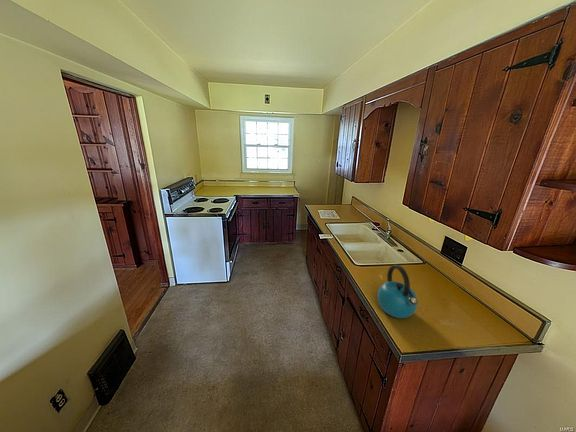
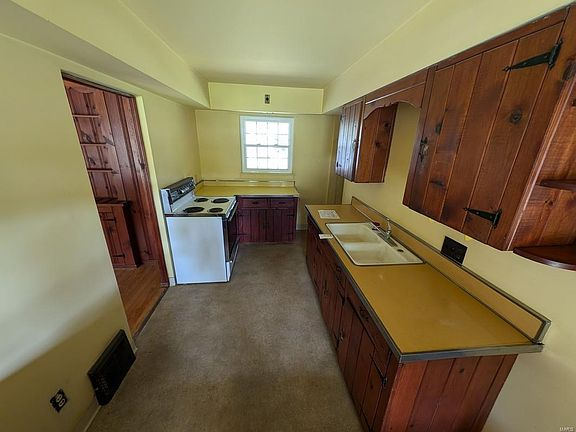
- kettle [376,264,418,319]
